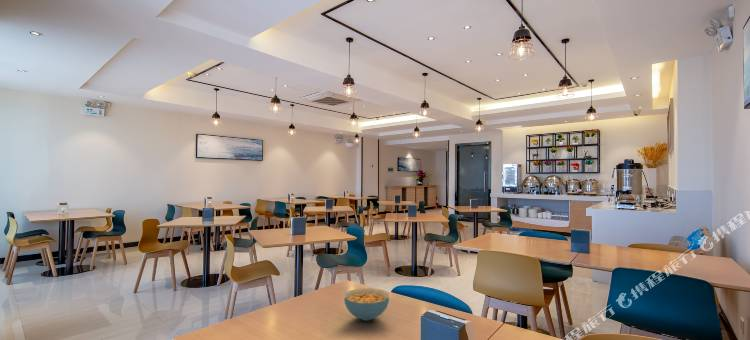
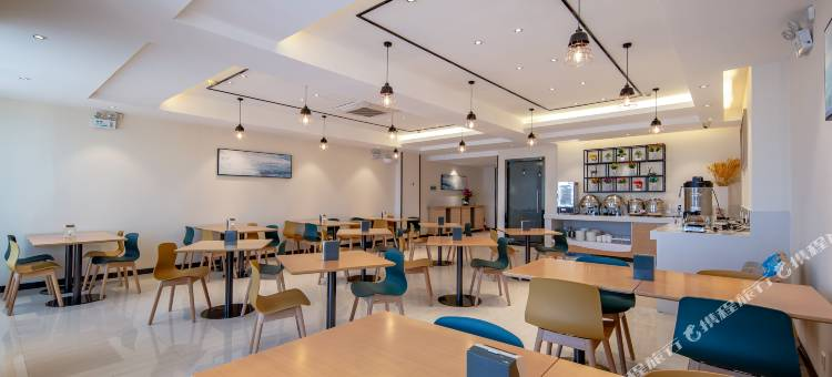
- cereal bowl [343,287,390,322]
